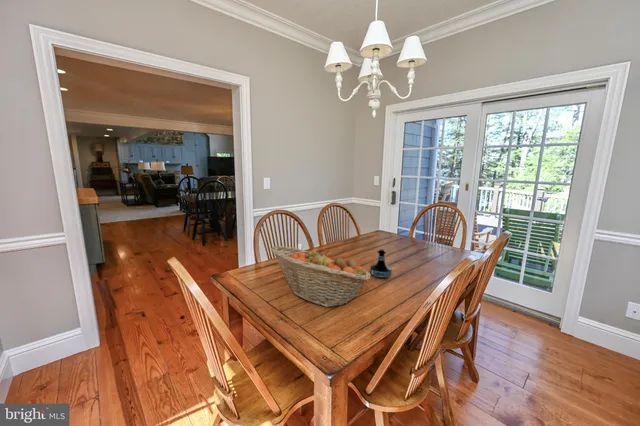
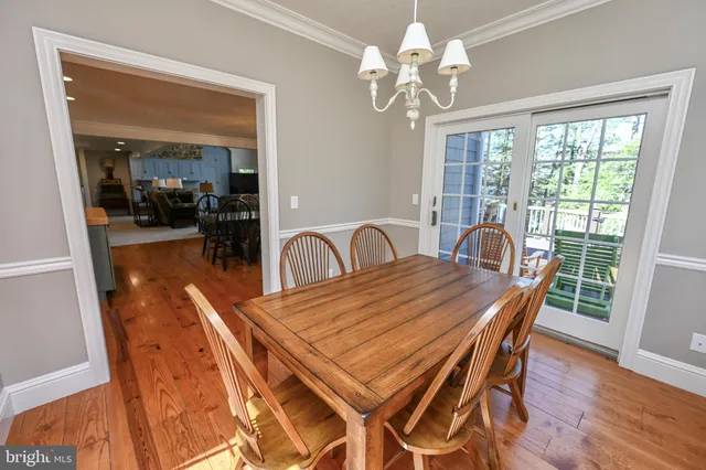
- tequila bottle [369,248,393,280]
- fruit basket [270,245,372,308]
